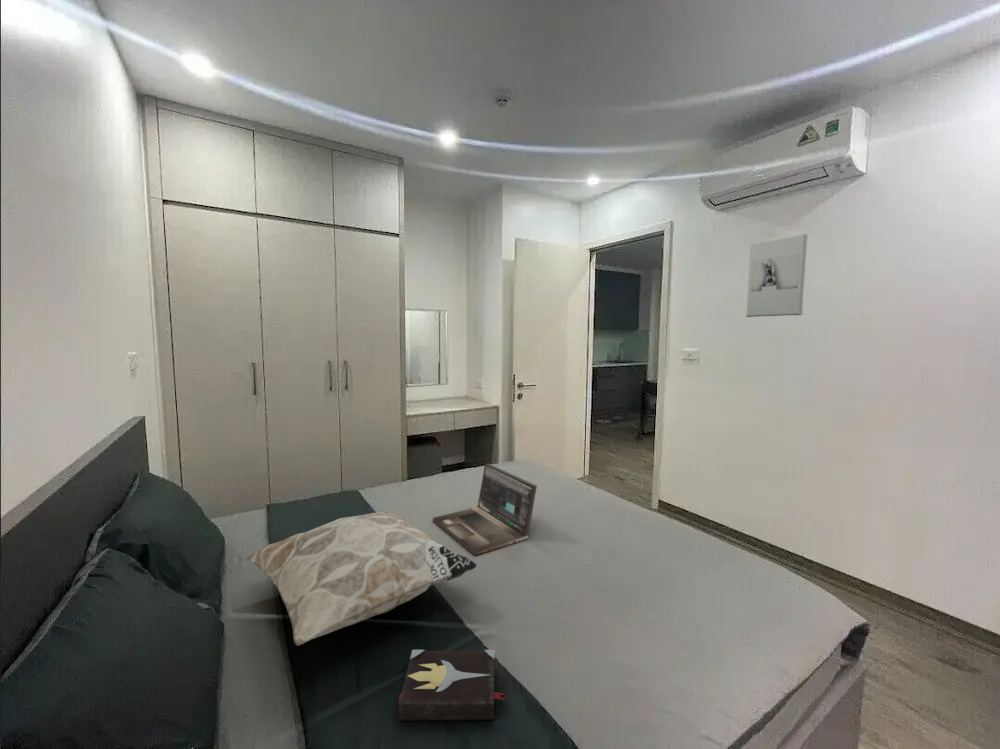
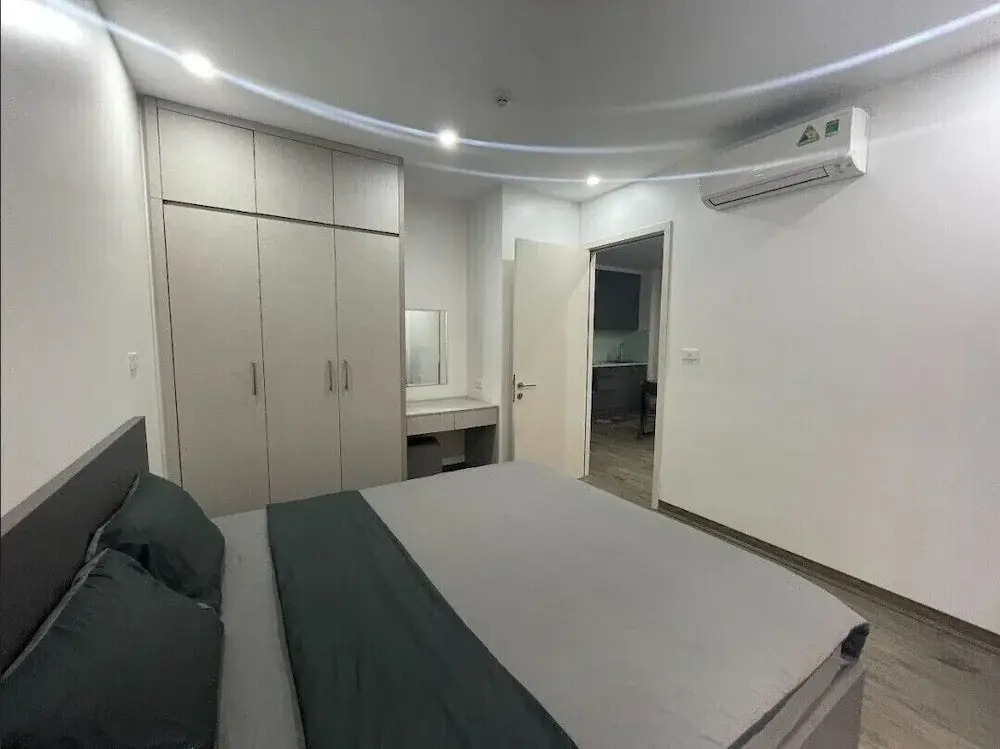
- decorative pillow [246,510,479,646]
- wall sculpture [745,233,808,318]
- hardback book [398,649,507,722]
- laptop [432,463,538,556]
